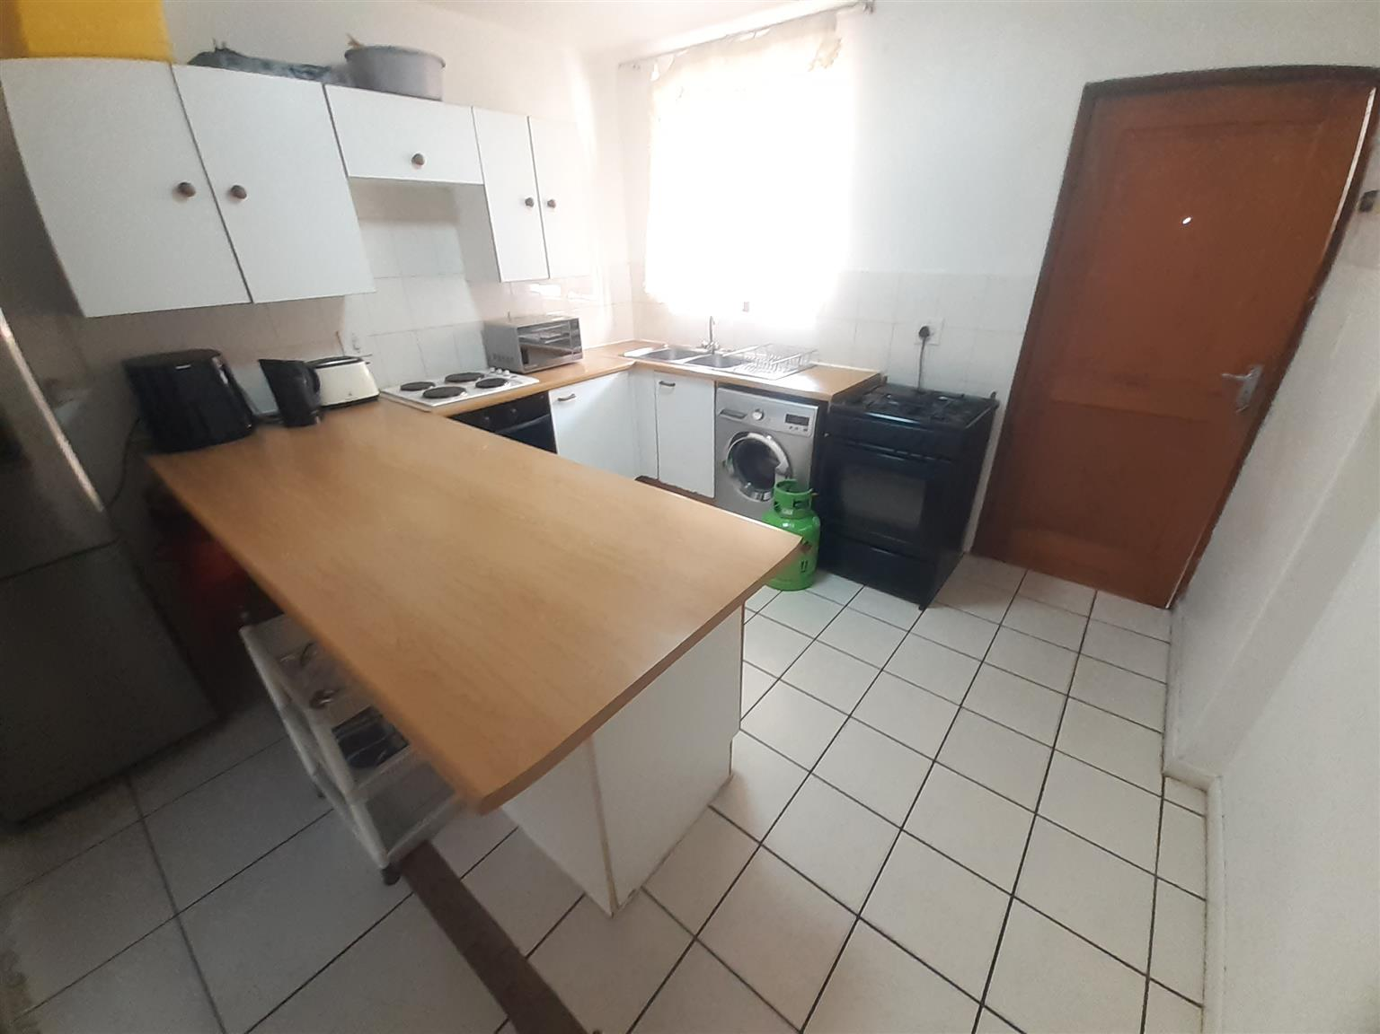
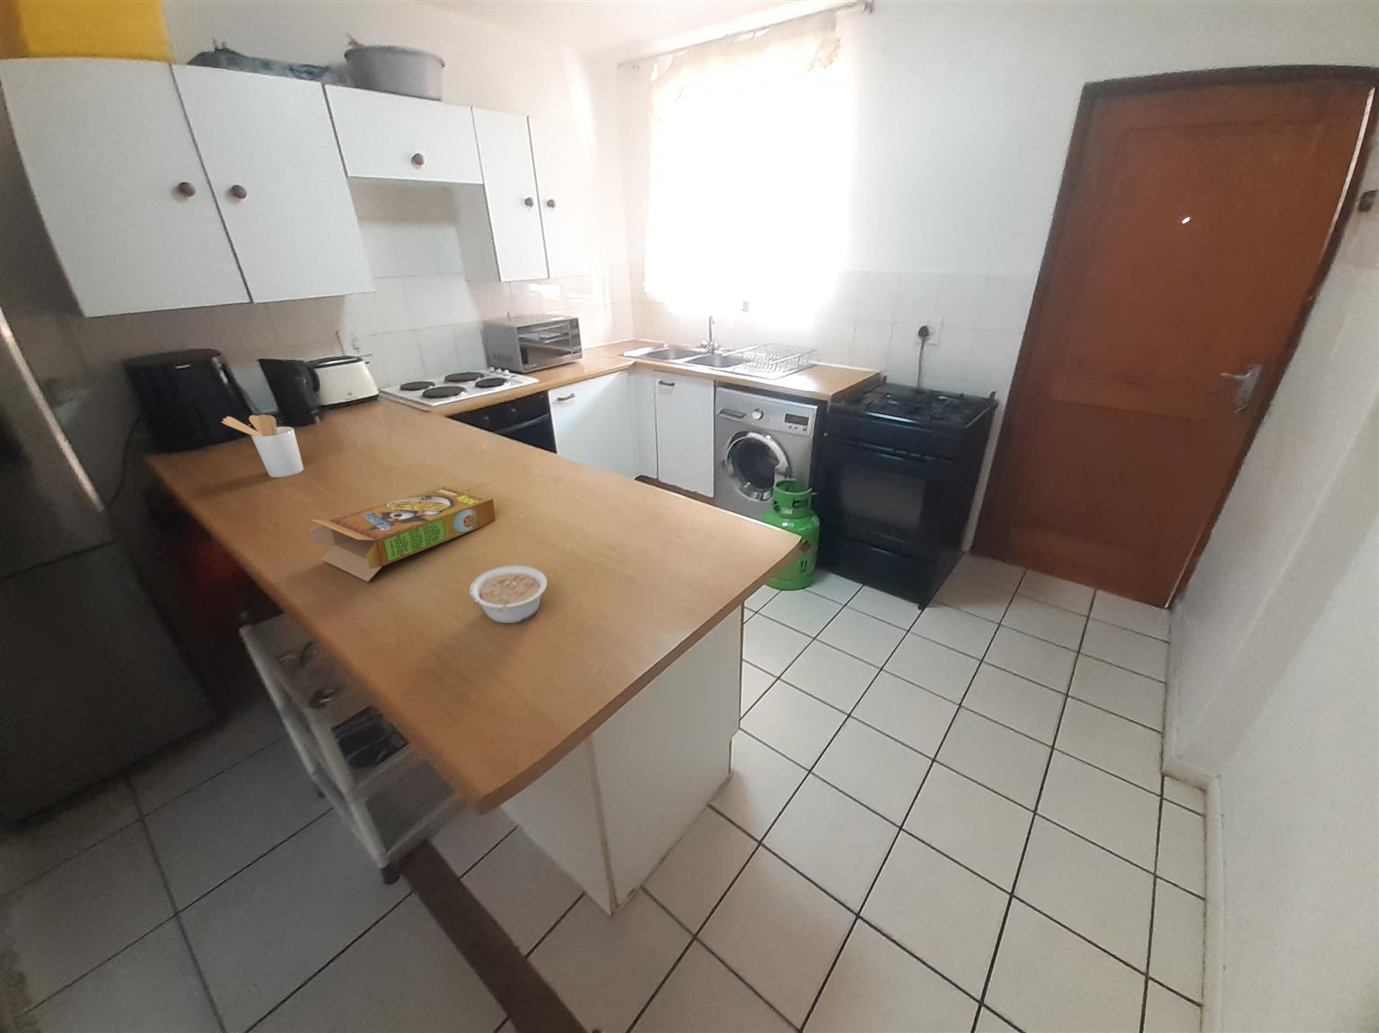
+ legume [469,565,547,624]
+ utensil holder [220,415,304,477]
+ cereal box [308,484,496,583]
